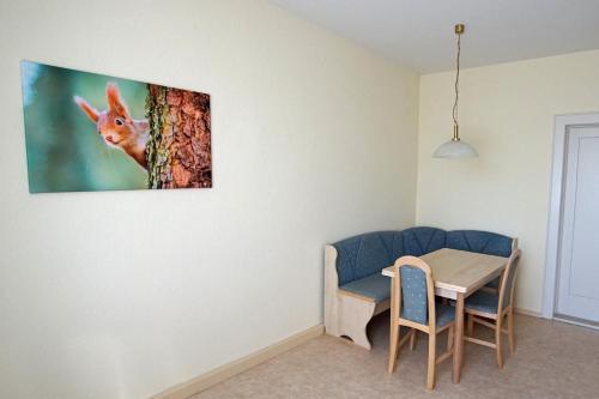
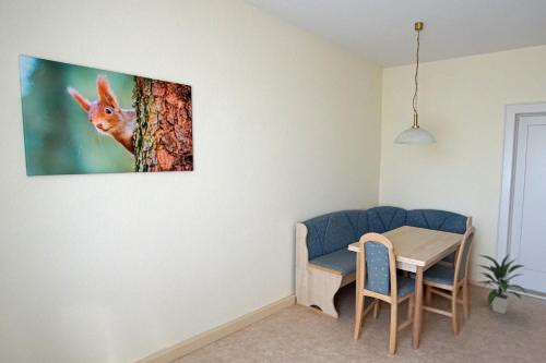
+ indoor plant [475,254,527,315]
